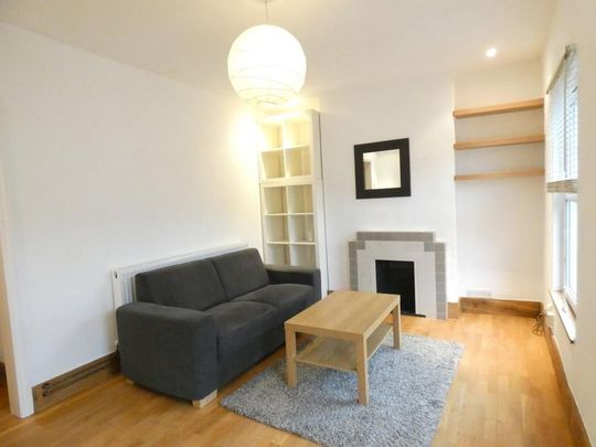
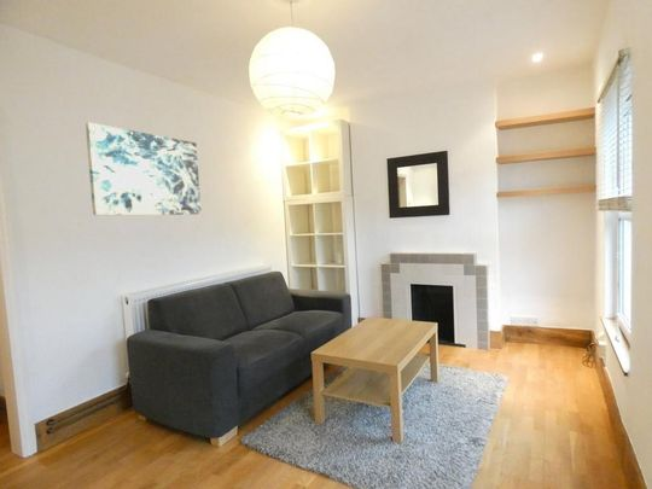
+ wall art [85,121,202,216]
